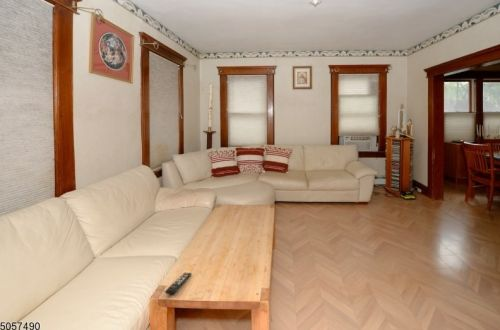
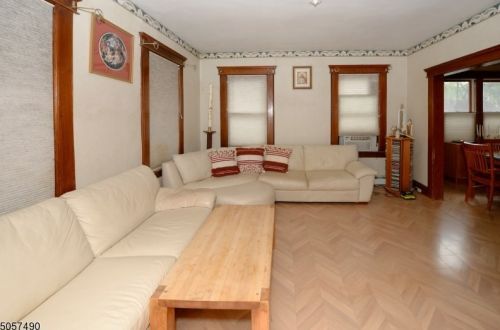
- remote control [165,272,192,295]
